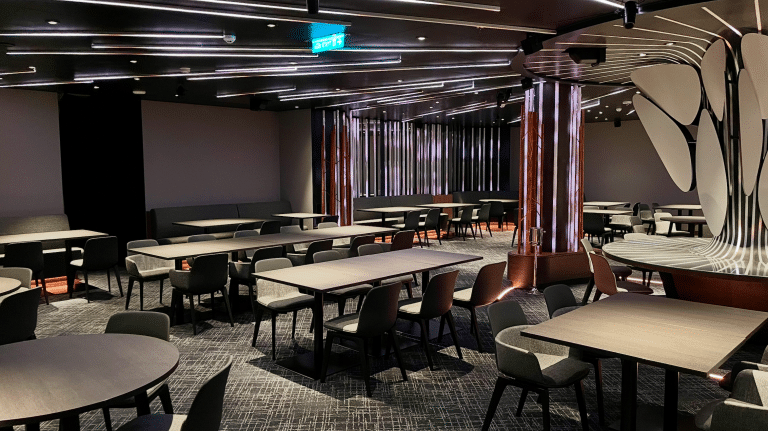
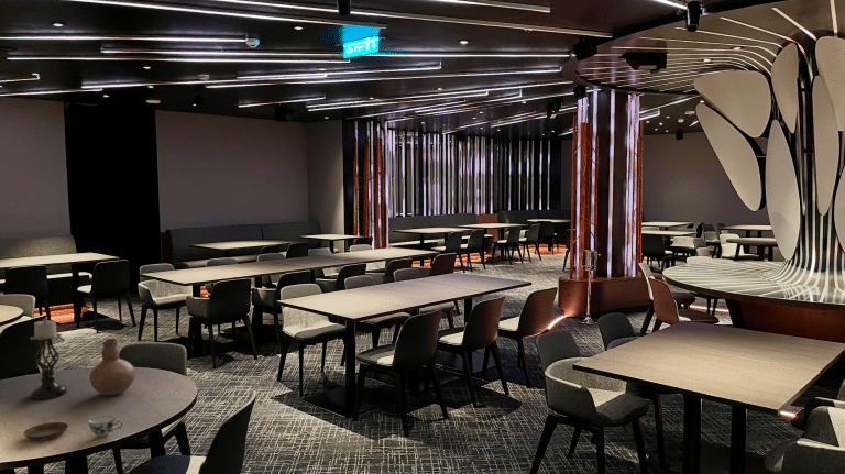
+ vase [89,338,136,396]
+ candle holder [29,318,68,400]
+ saucer [22,421,69,442]
+ chinaware [87,415,123,439]
